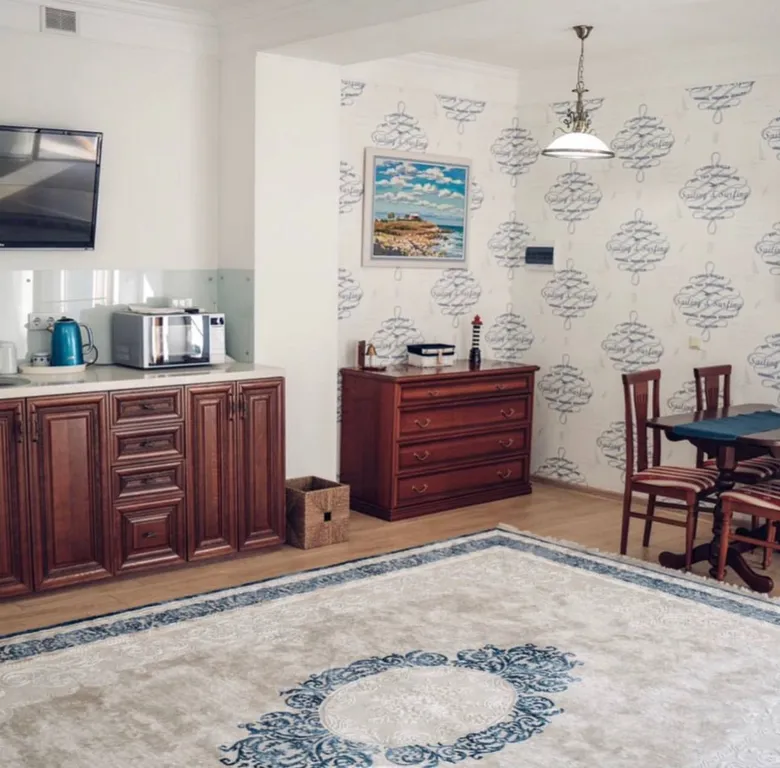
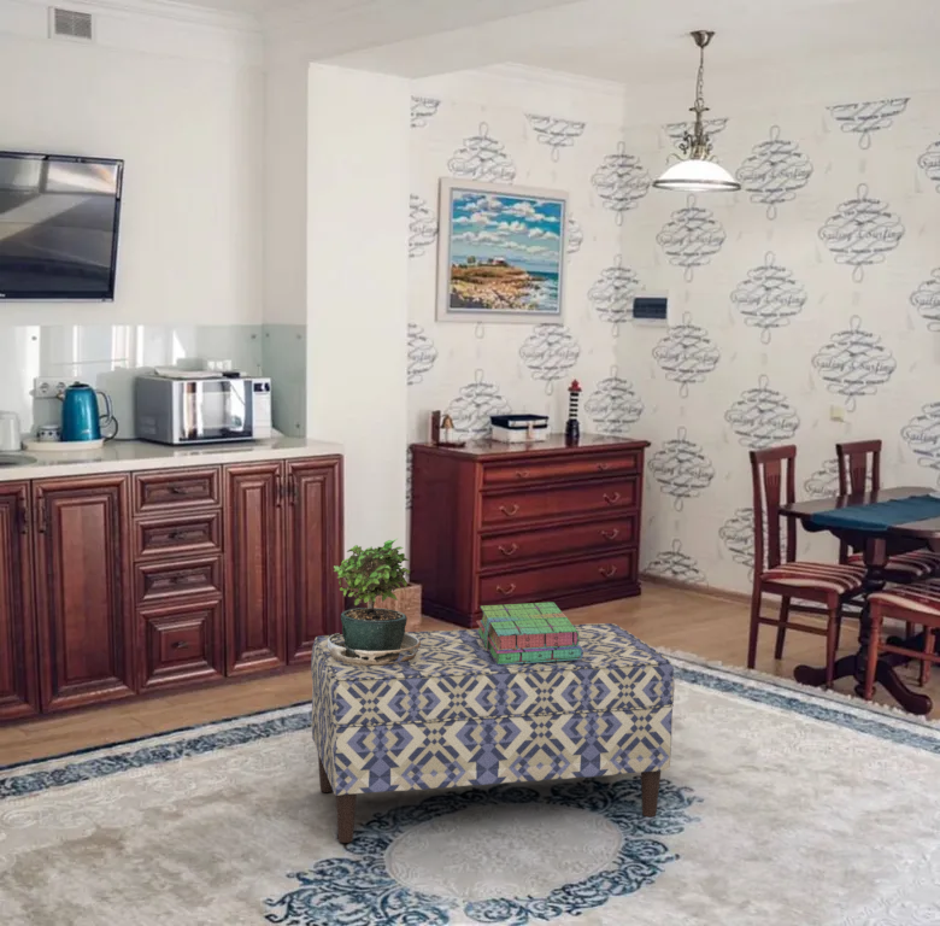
+ stack of books [475,602,583,666]
+ potted plant [322,538,421,673]
+ bench [310,622,675,844]
